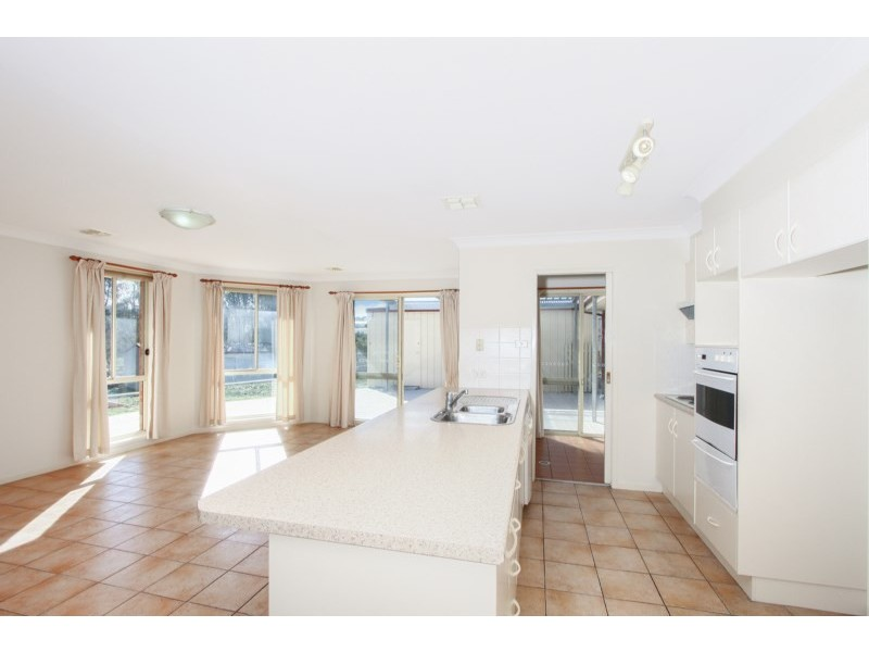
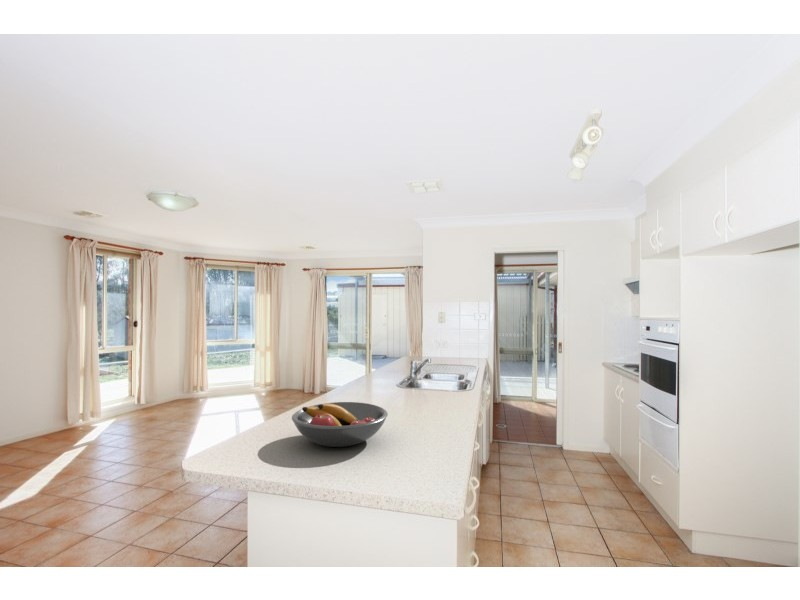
+ fruit bowl [291,401,389,448]
